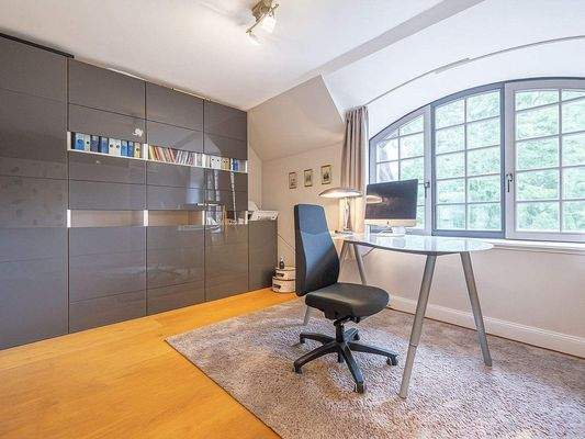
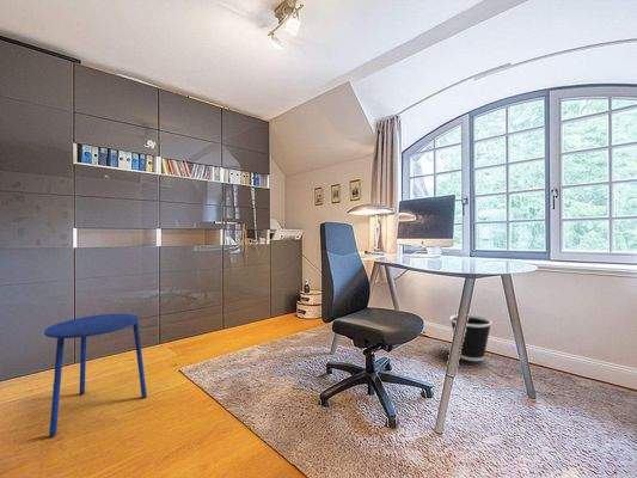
+ wastebasket [449,314,492,362]
+ side table [43,313,148,437]
